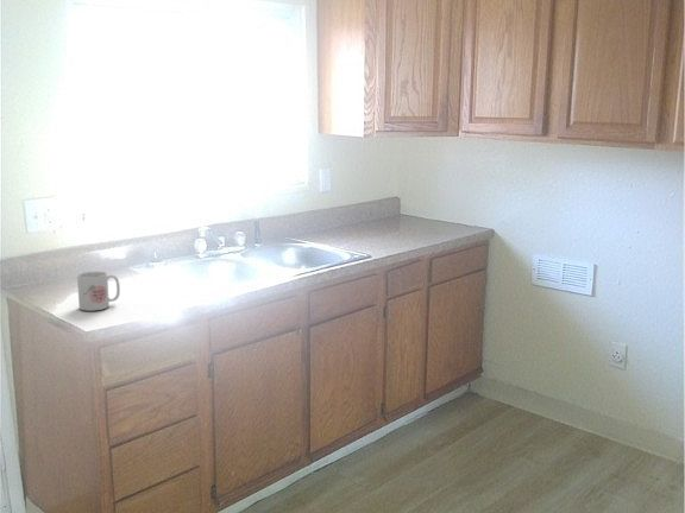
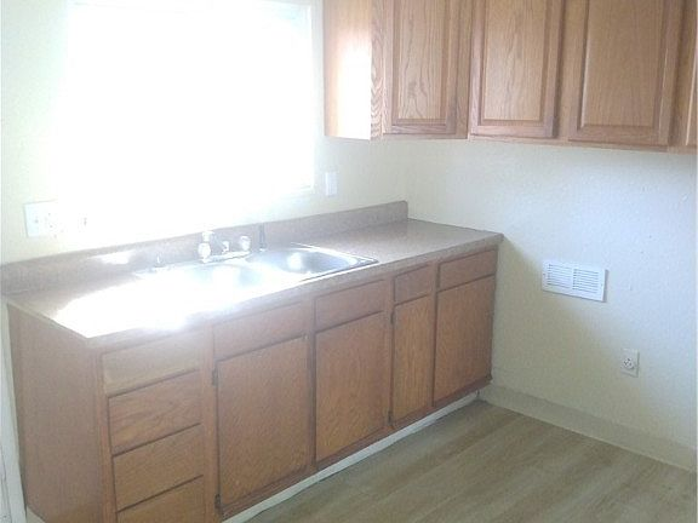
- mug [76,271,121,312]
